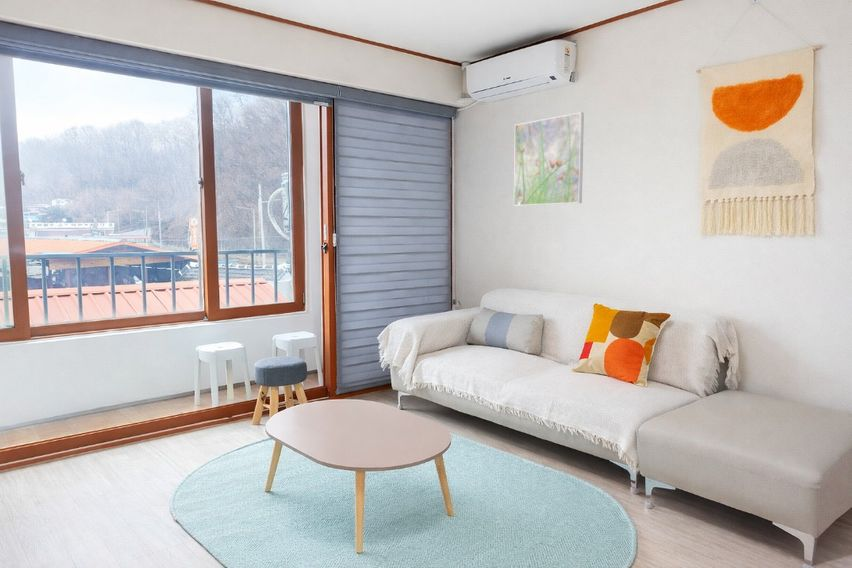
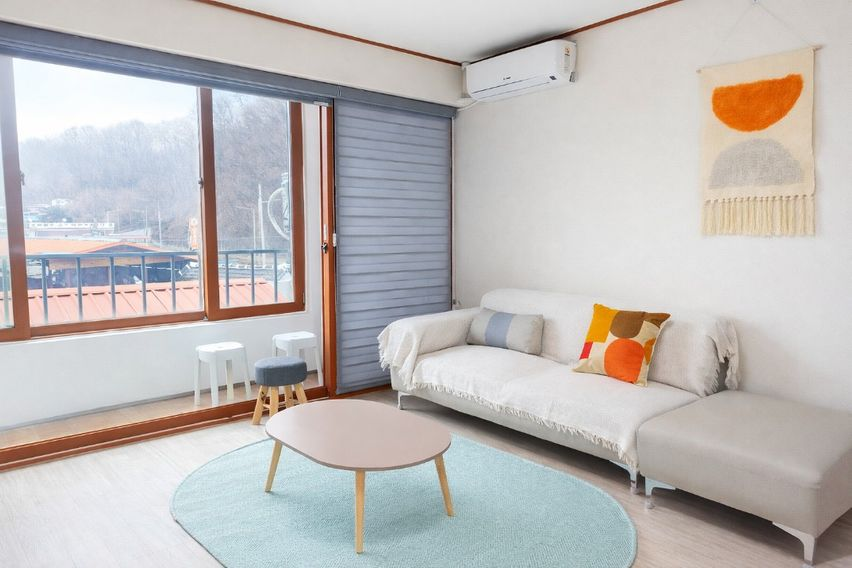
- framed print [513,111,585,207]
